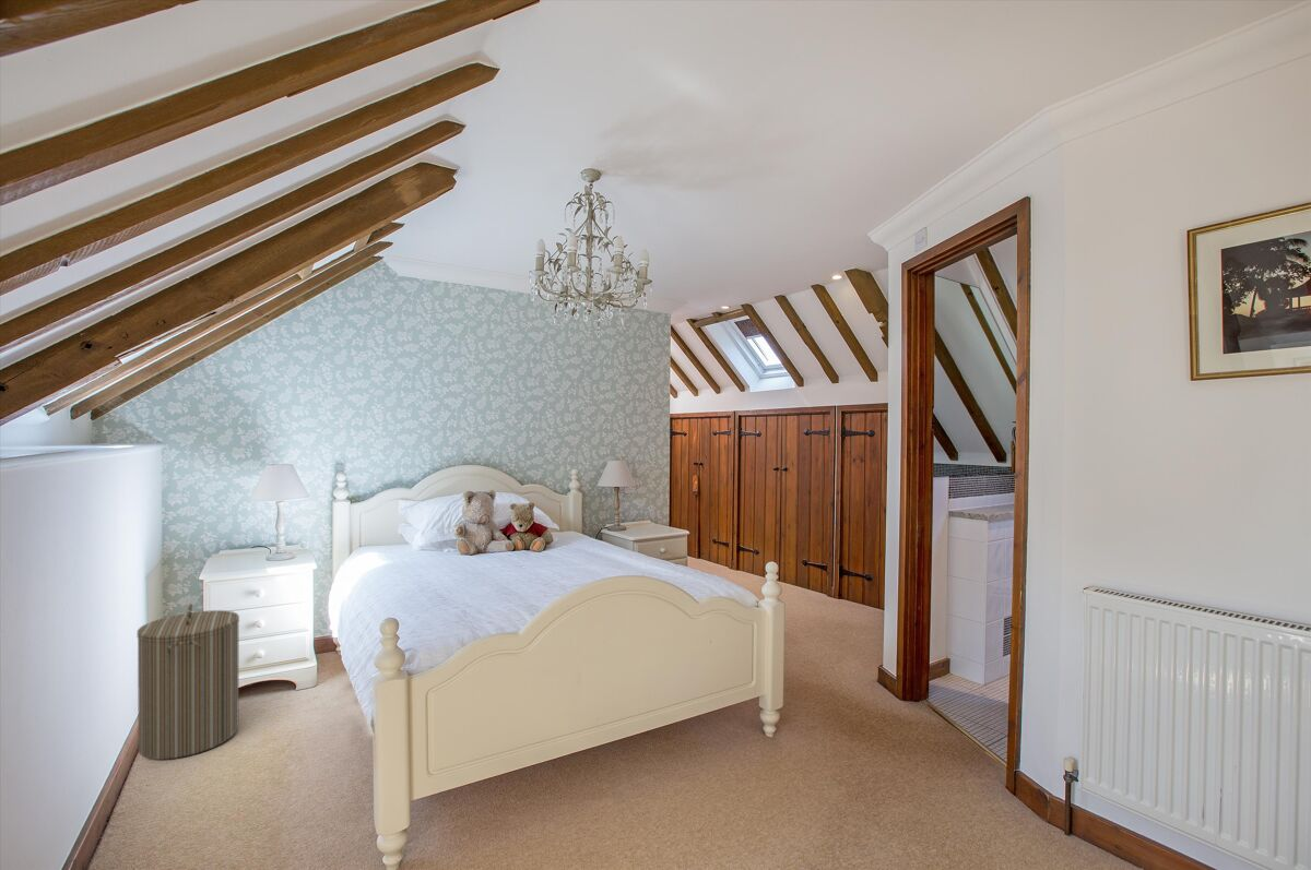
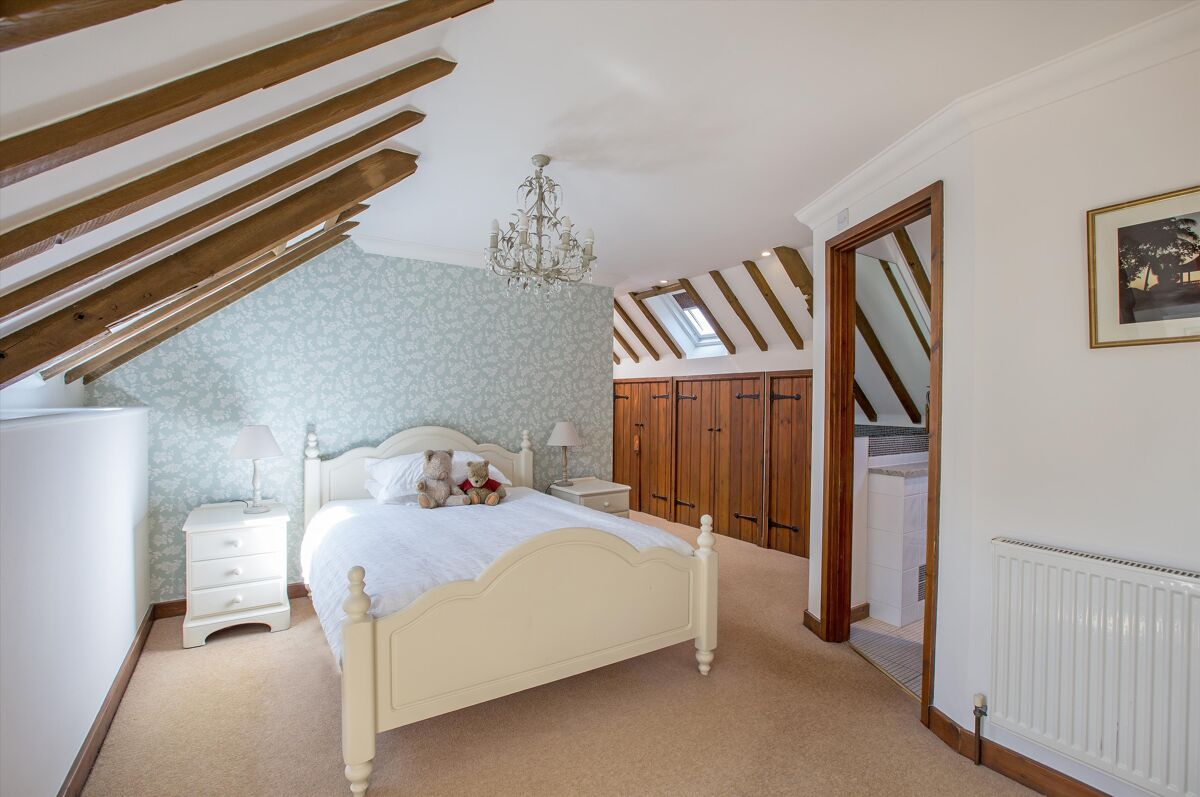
- laundry hamper [137,603,240,761]
